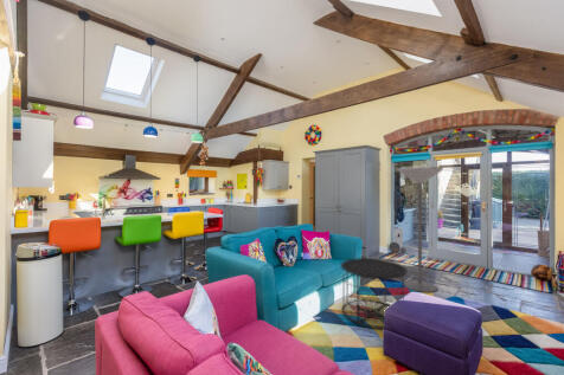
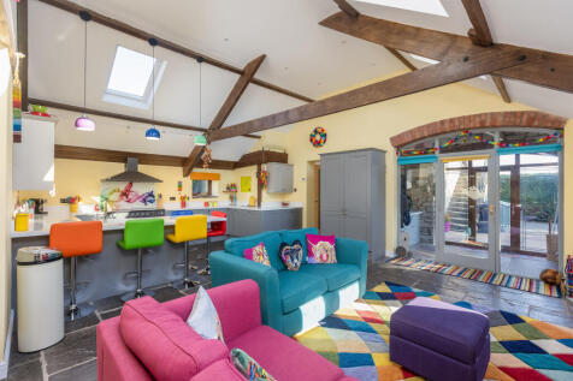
- side table [339,257,409,330]
- floor lamp [396,166,444,293]
